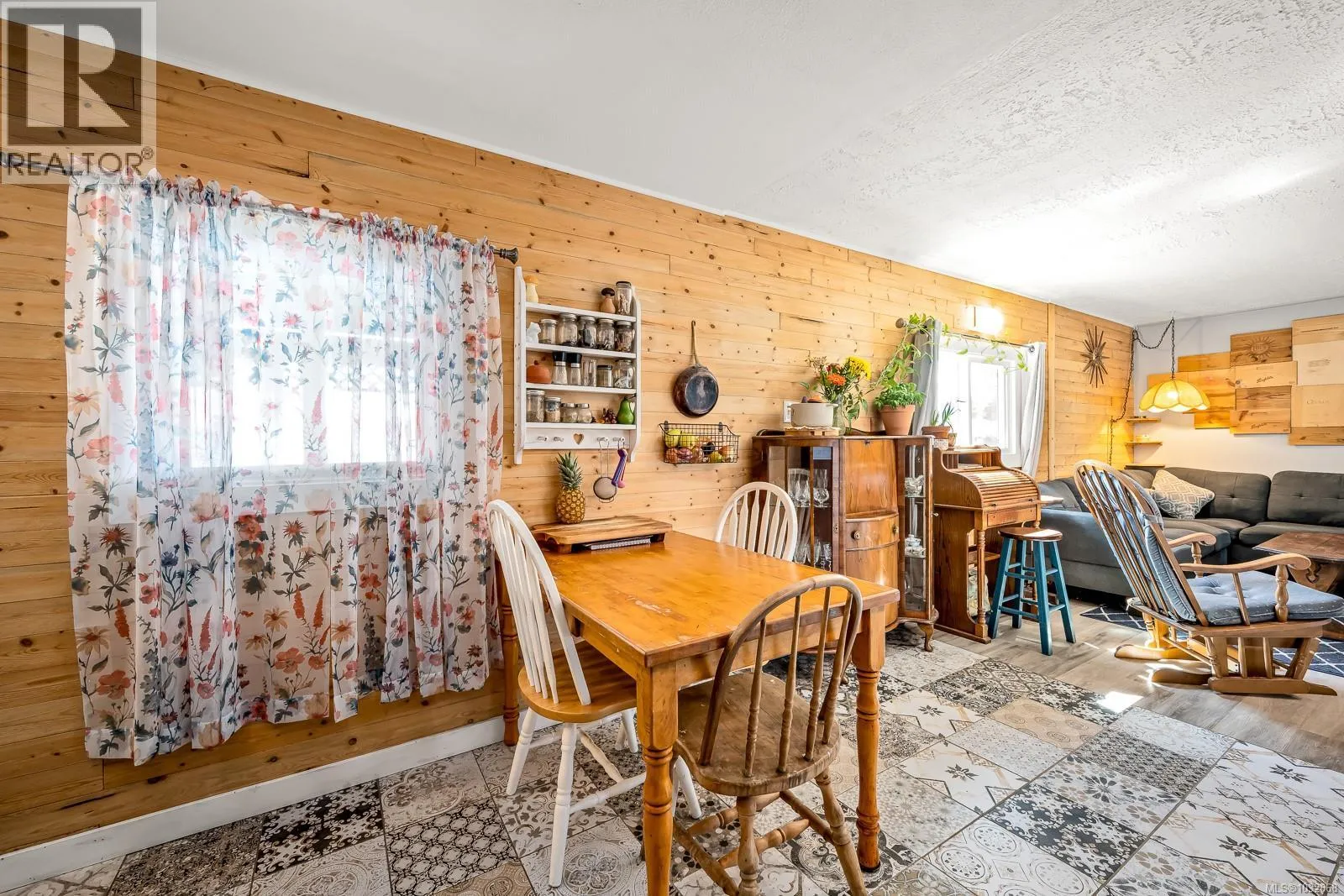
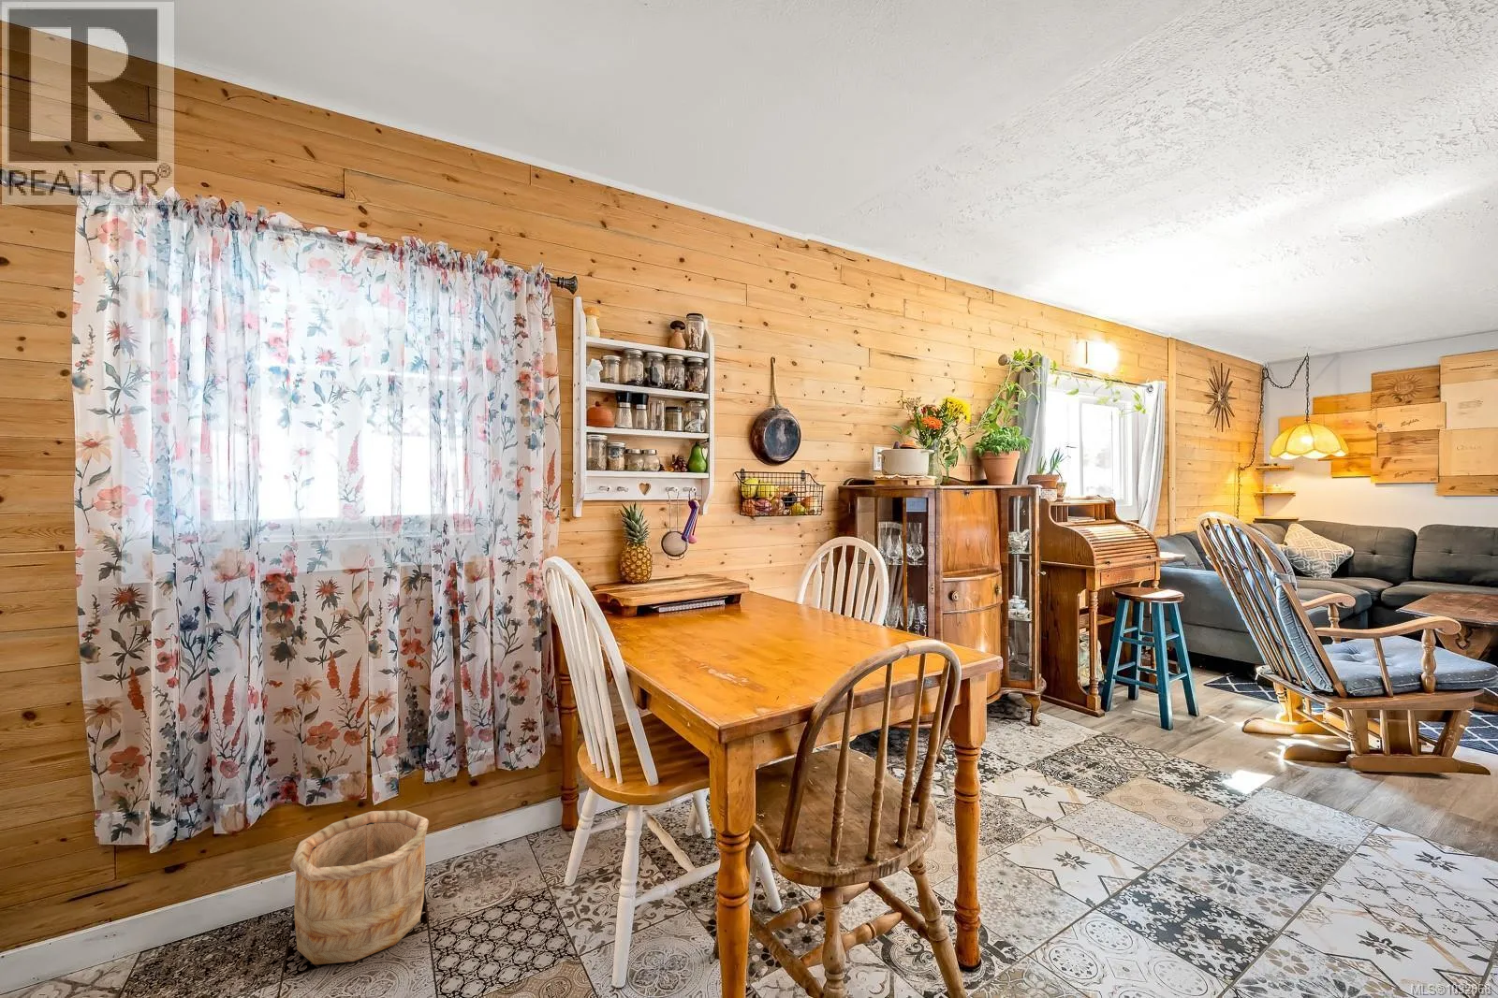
+ wooden bucket [290,809,430,966]
